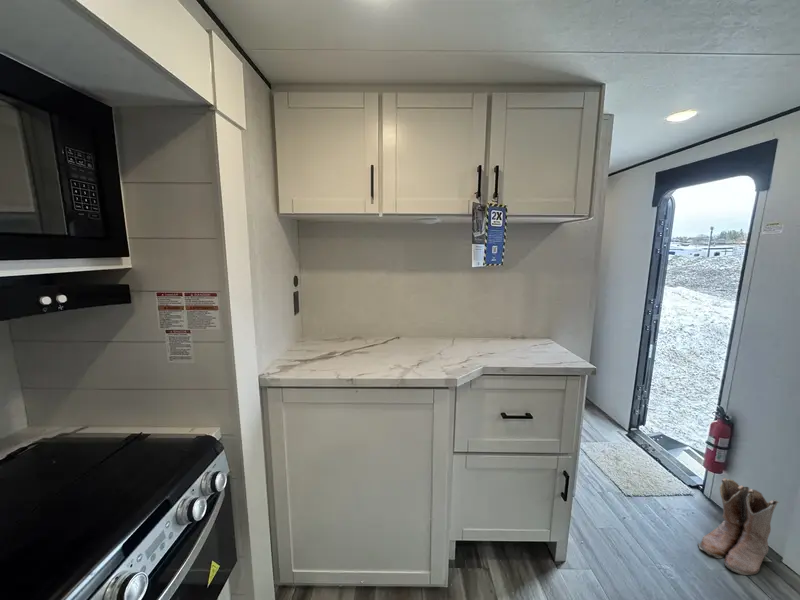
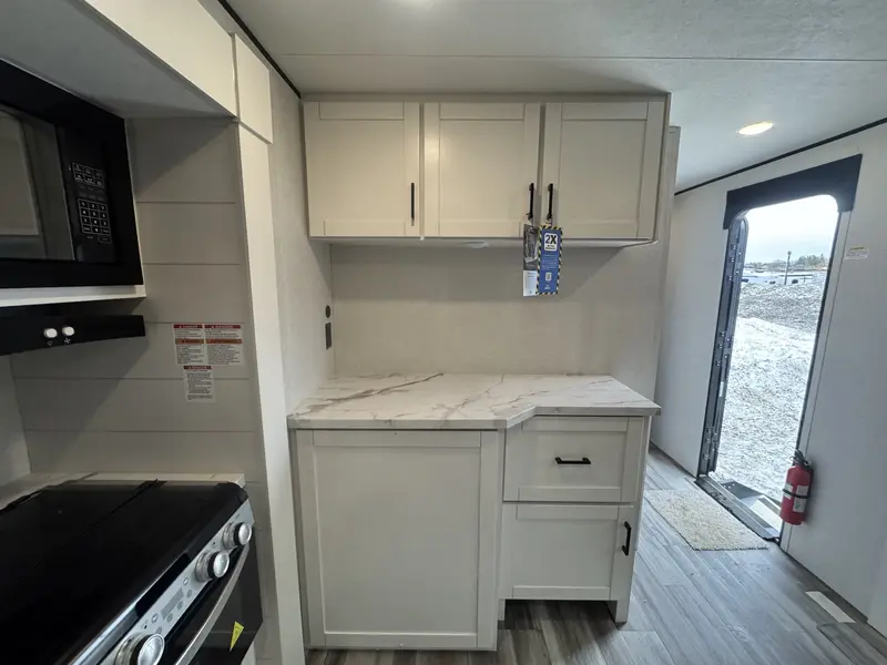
- boots [697,477,781,576]
